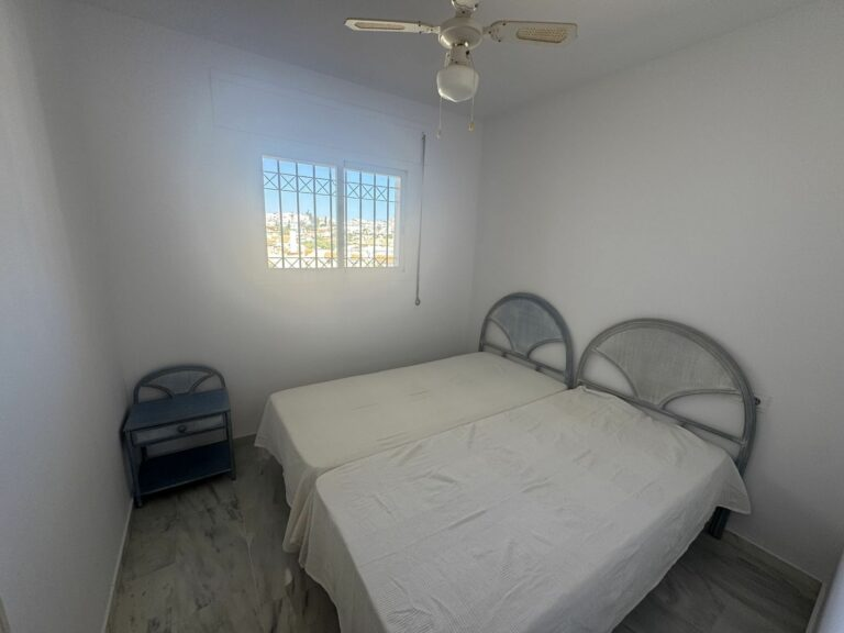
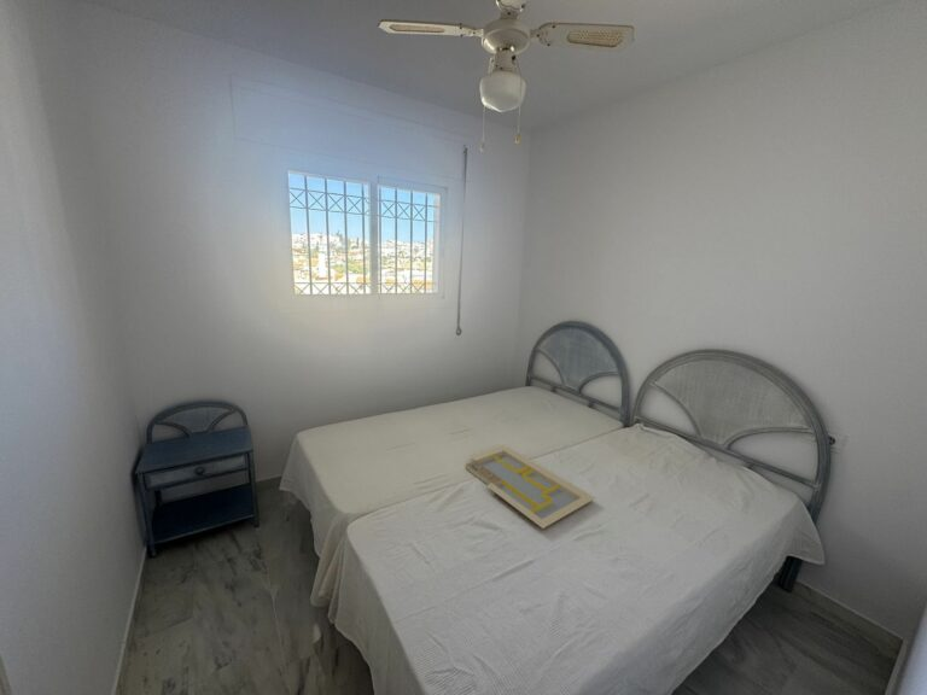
+ serving tray [465,444,596,530]
